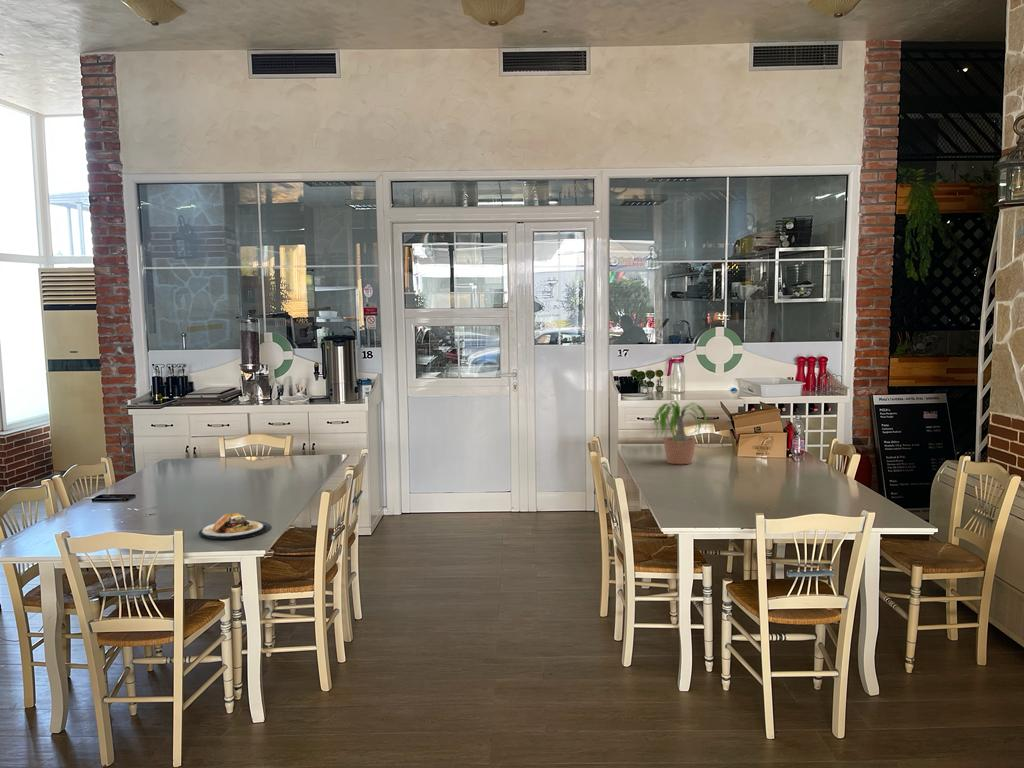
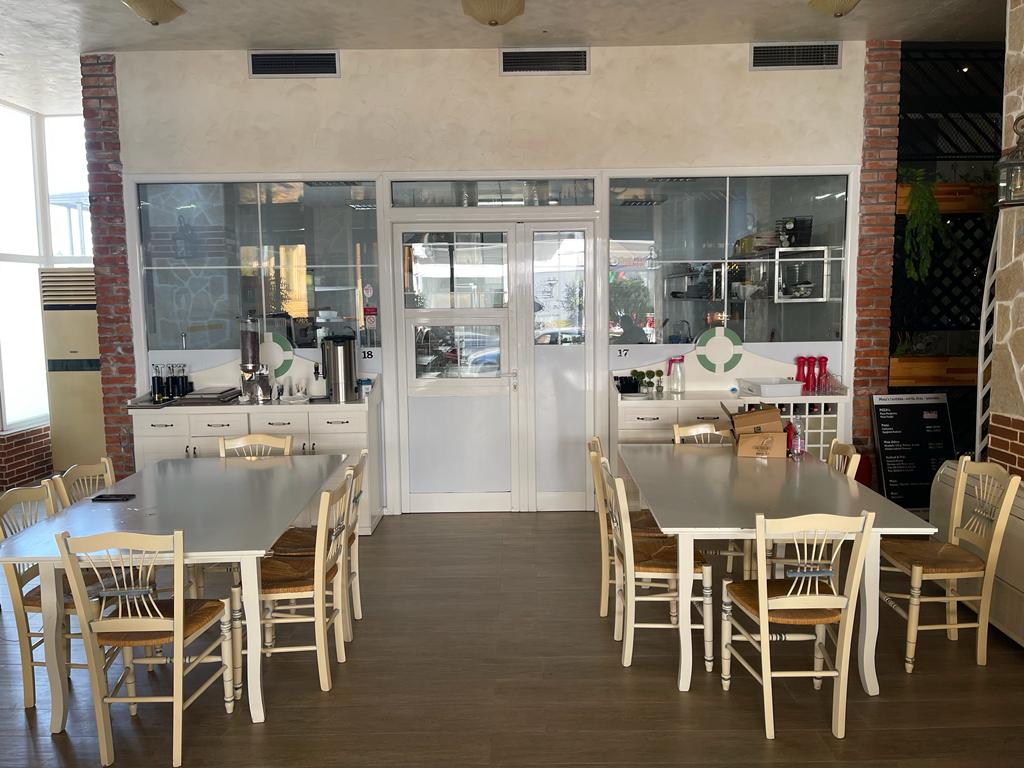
- potted plant [648,400,715,465]
- plate [198,512,272,540]
